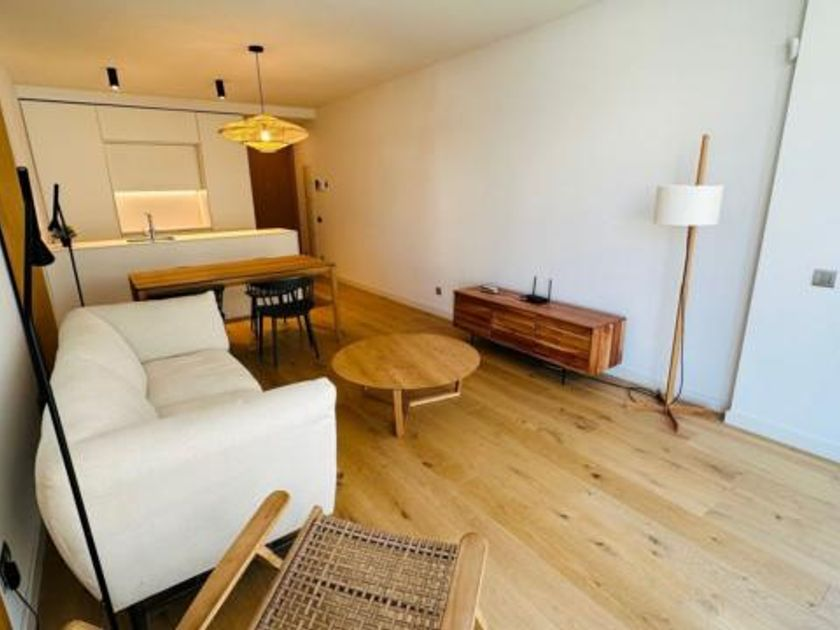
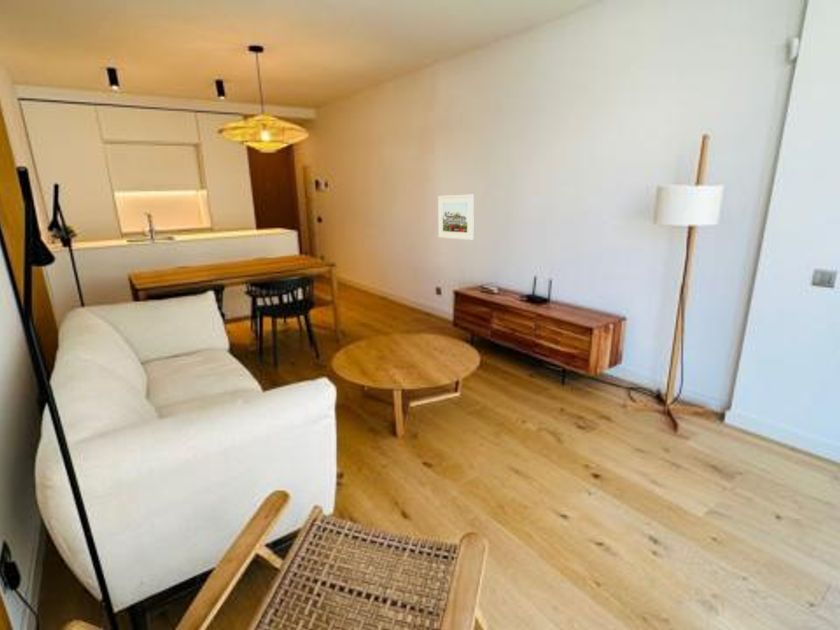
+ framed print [437,194,475,241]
